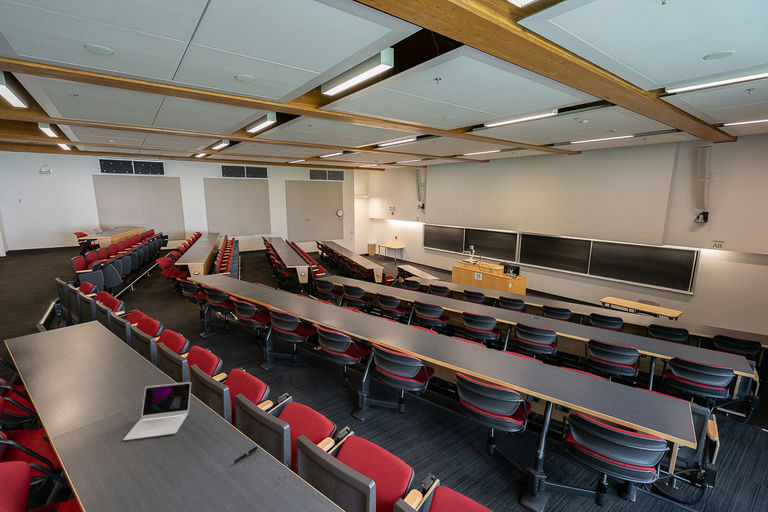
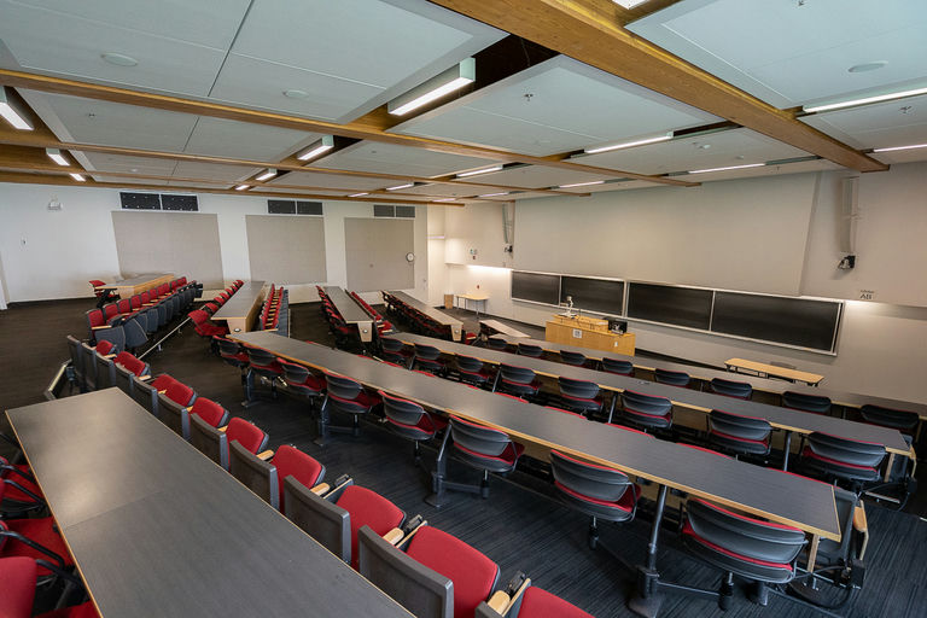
- laptop [122,381,192,441]
- pen [229,445,260,466]
